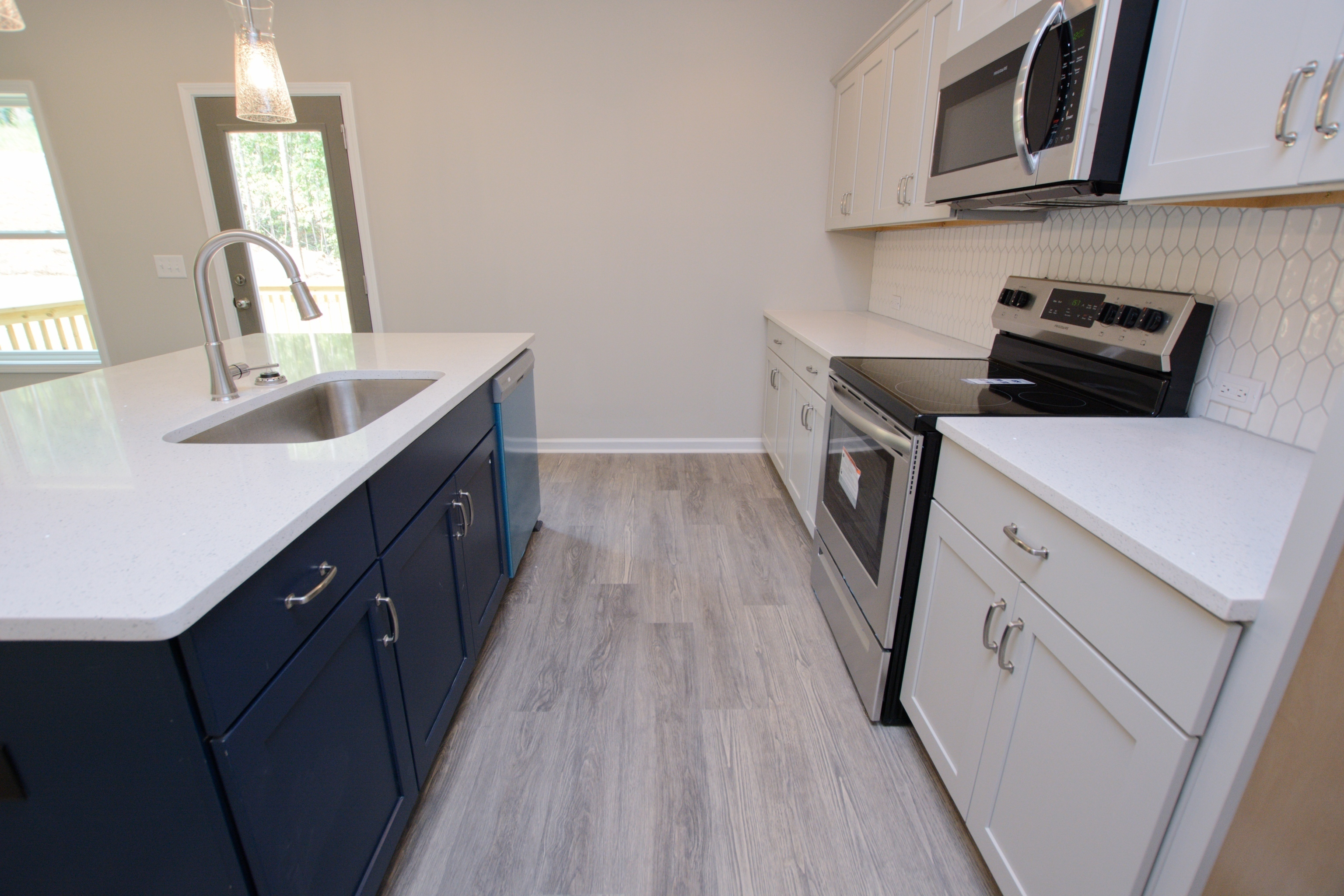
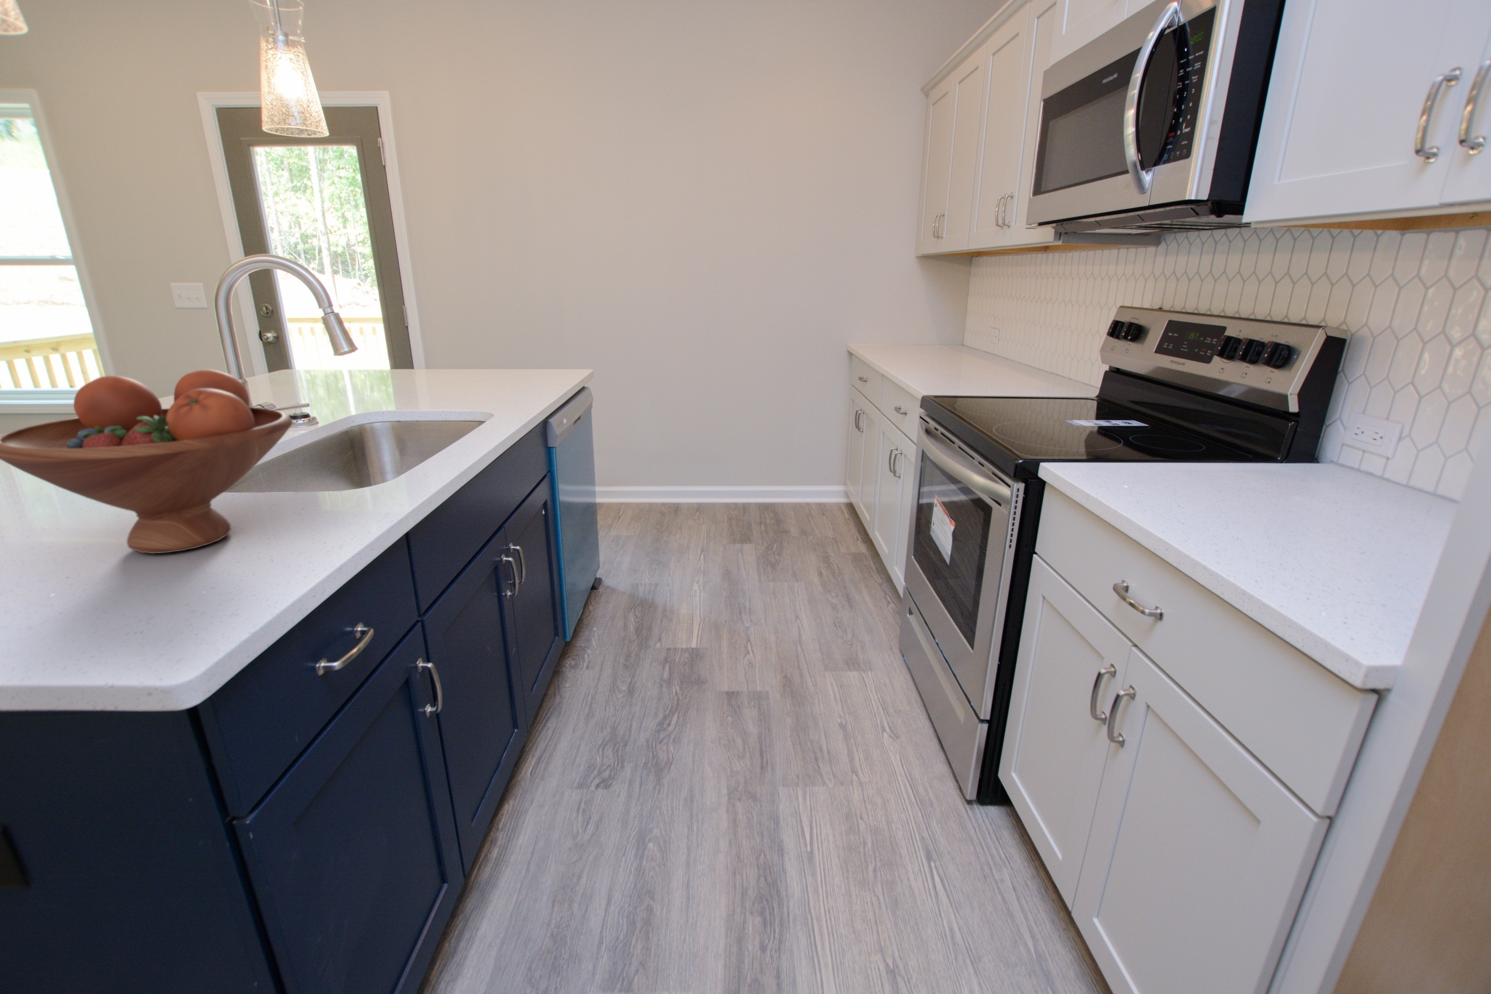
+ fruit bowl [0,368,293,555]
